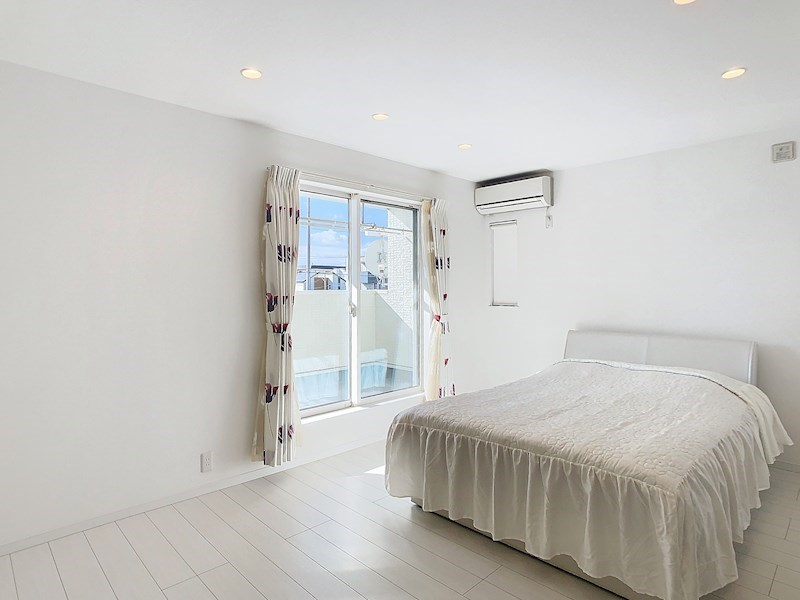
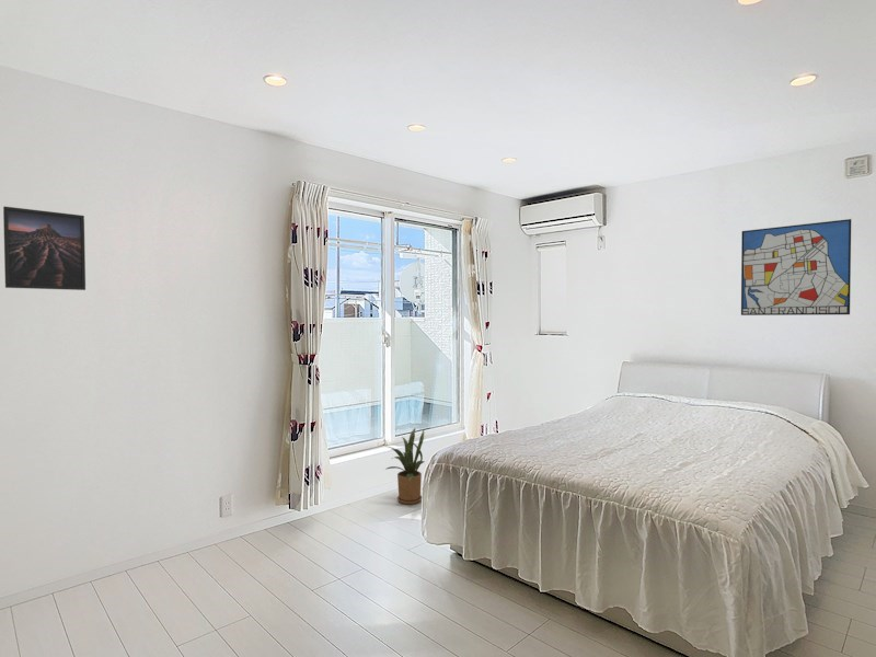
+ wall art [740,218,852,316]
+ house plant [383,427,426,506]
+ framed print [2,206,87,291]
